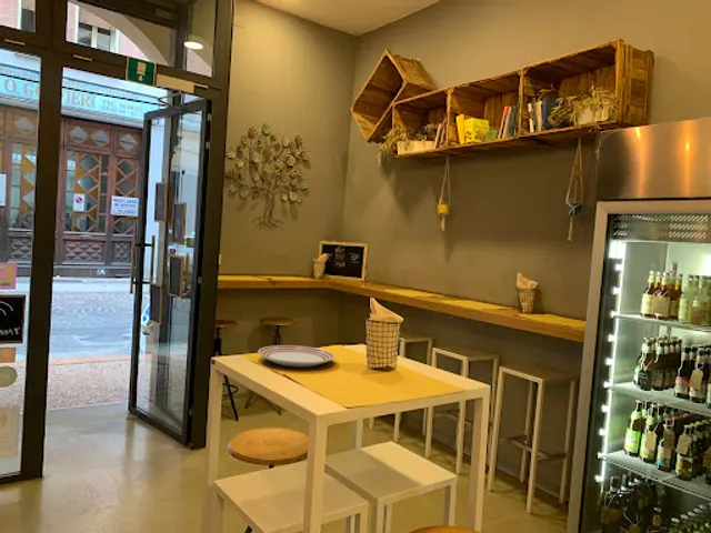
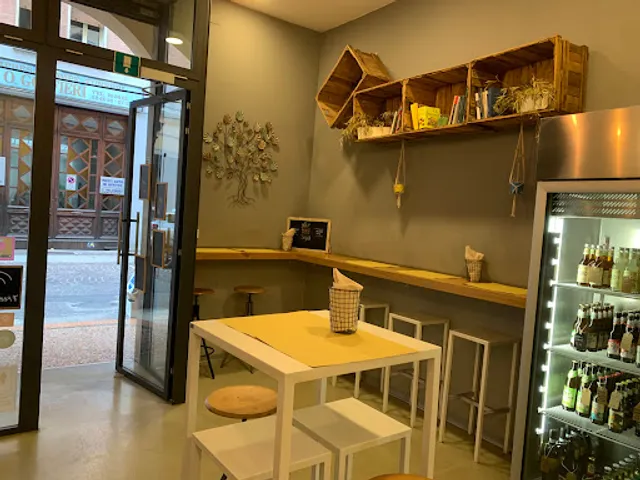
- dinner plate [258,344,336,368]
